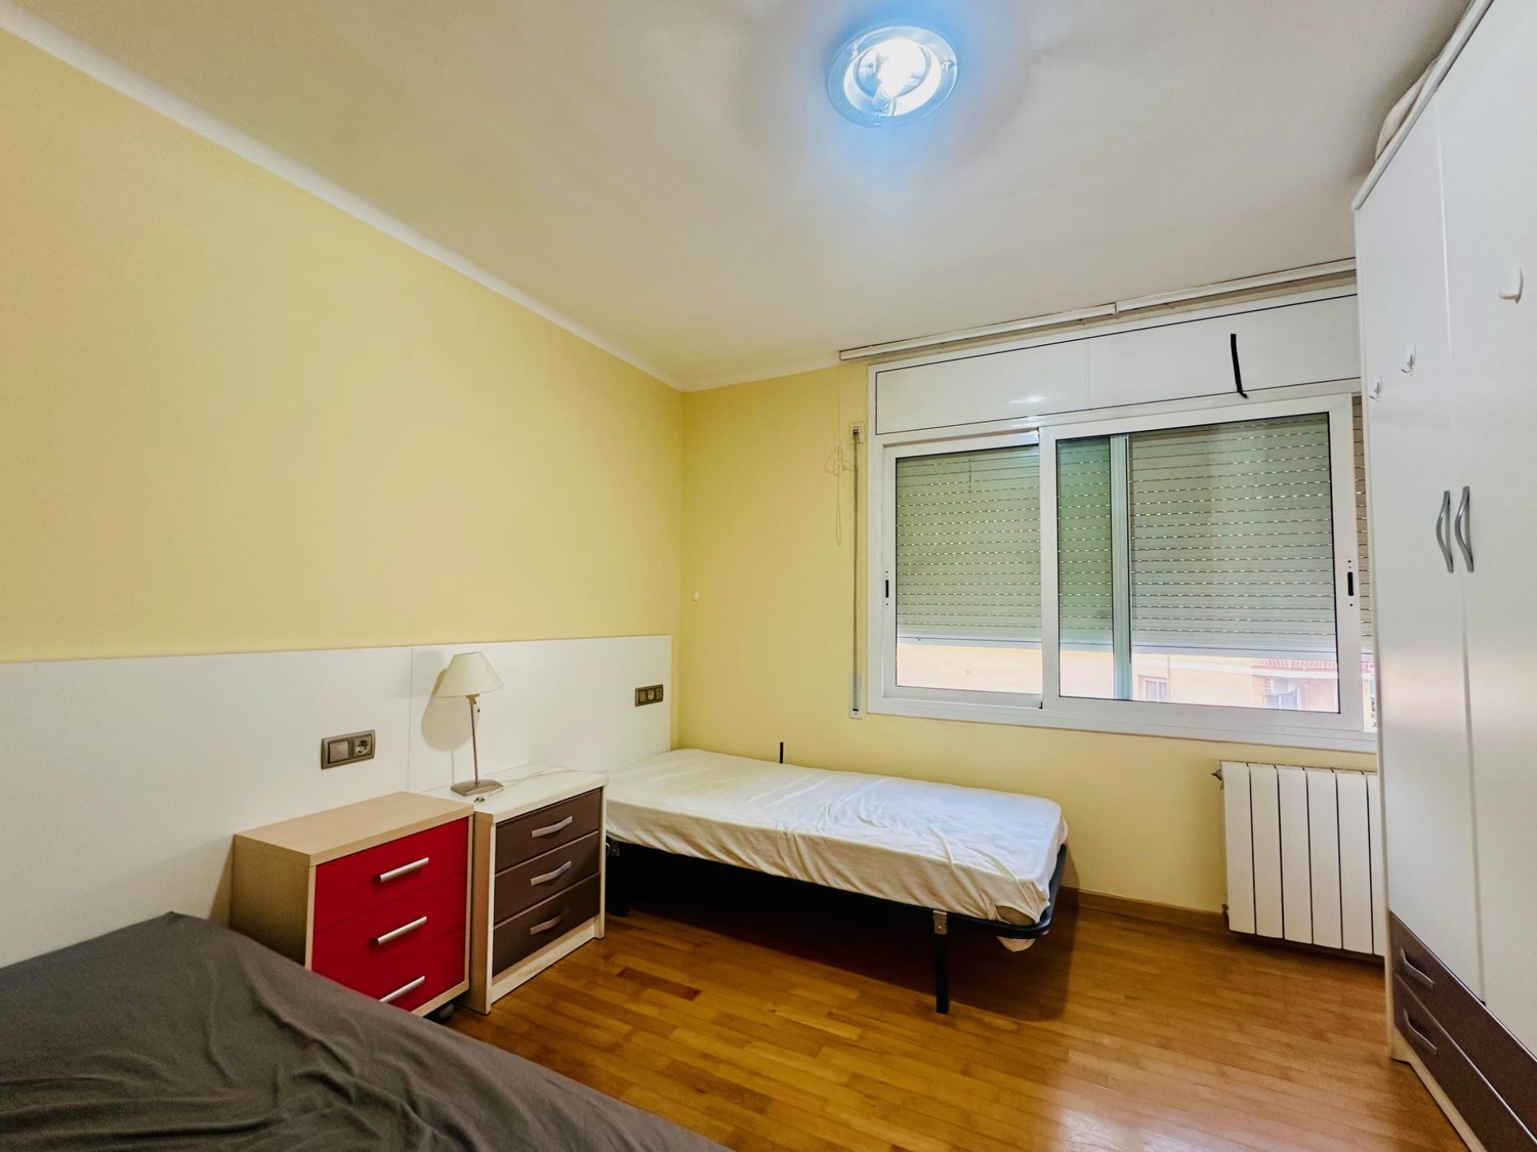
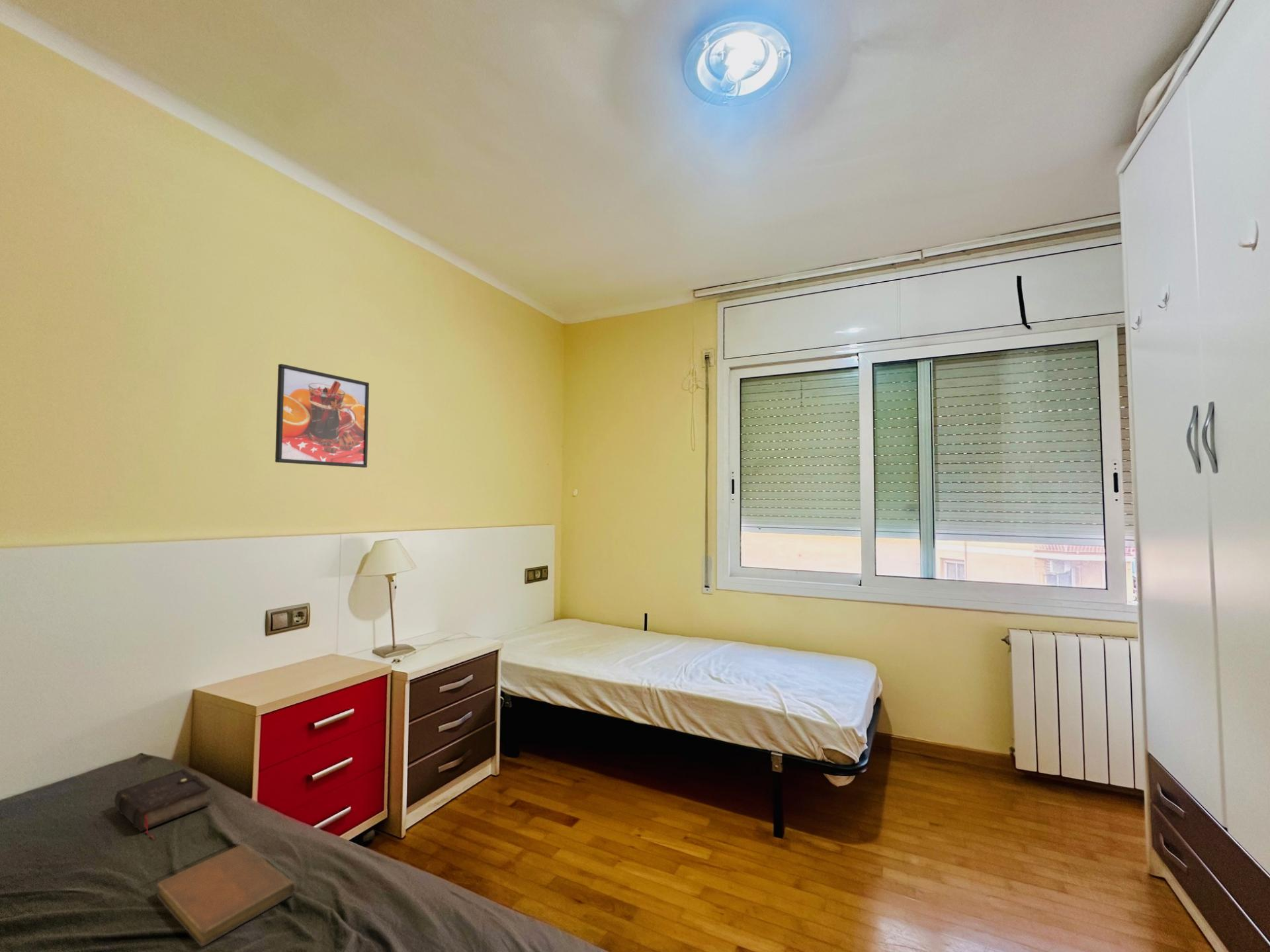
+ notebook [156,844,296,947]
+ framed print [275,363,370,468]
+ book [114,768,211,840]
